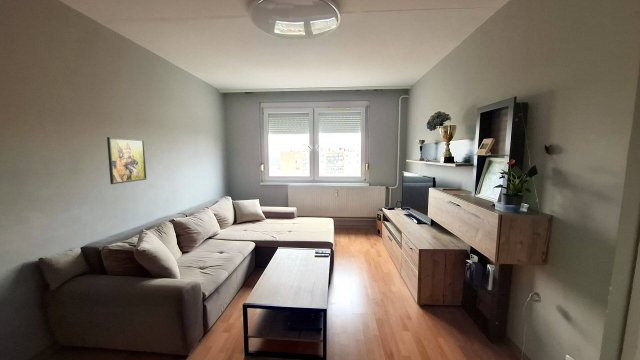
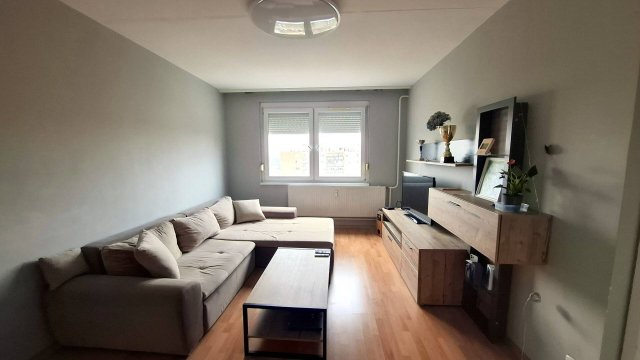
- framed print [106,136,147,185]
